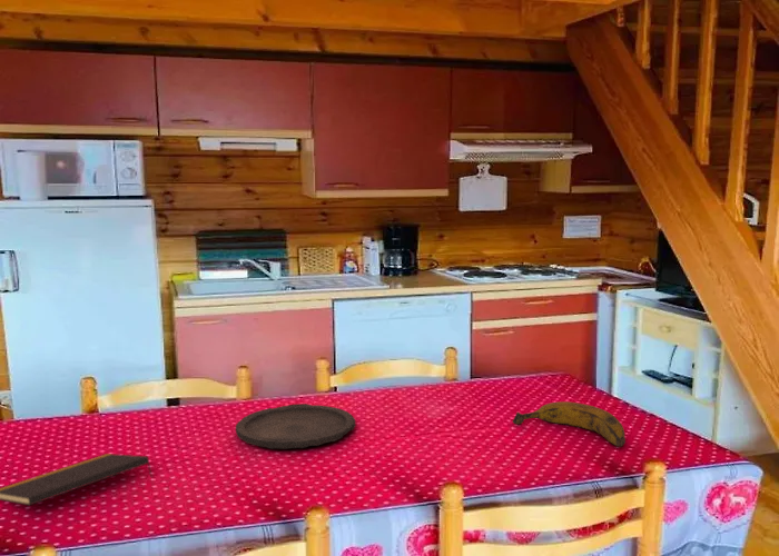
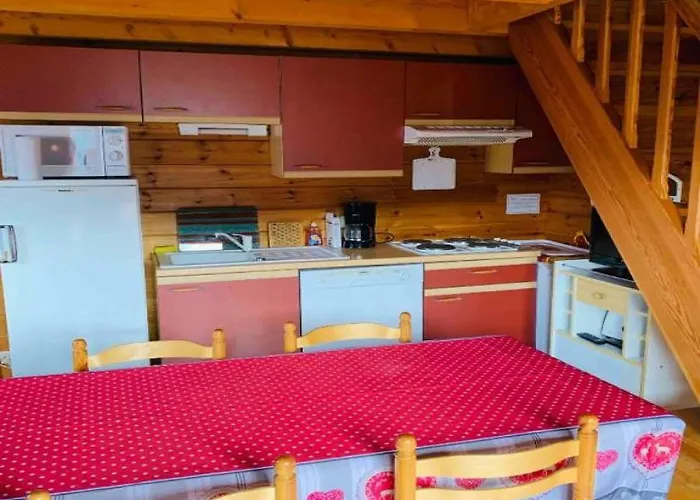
- banana [512,400,627,448]
- plate [235,403,357,450]
- notepad [0,453,154,507]
